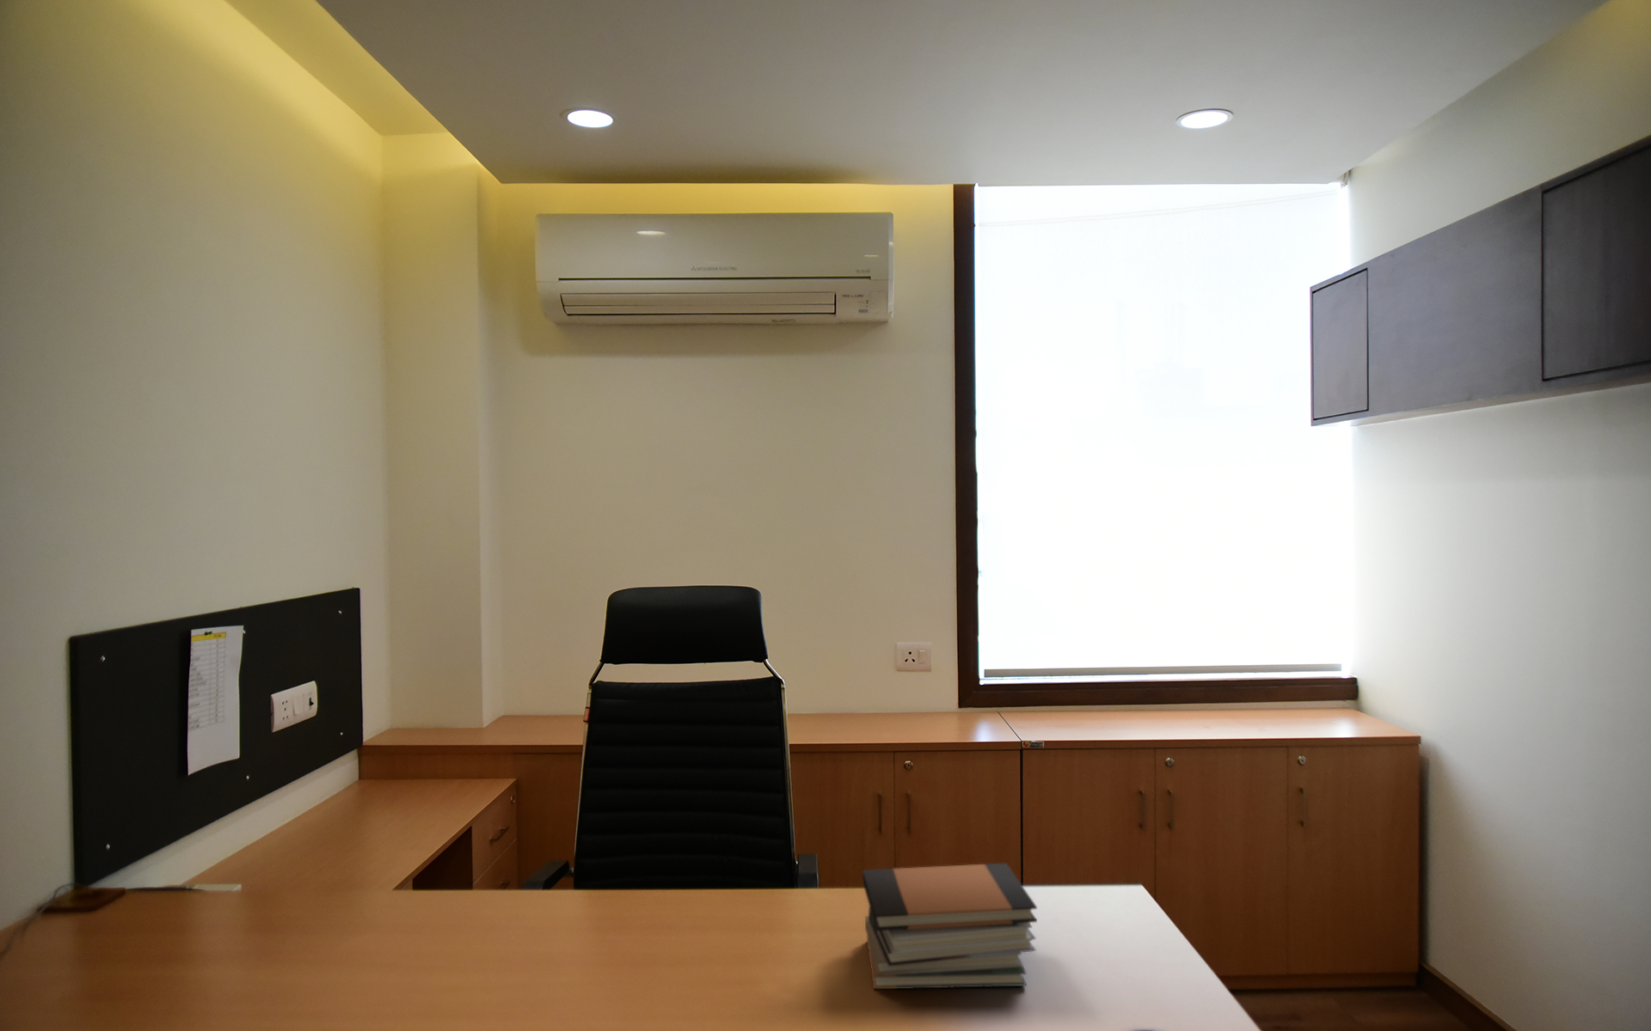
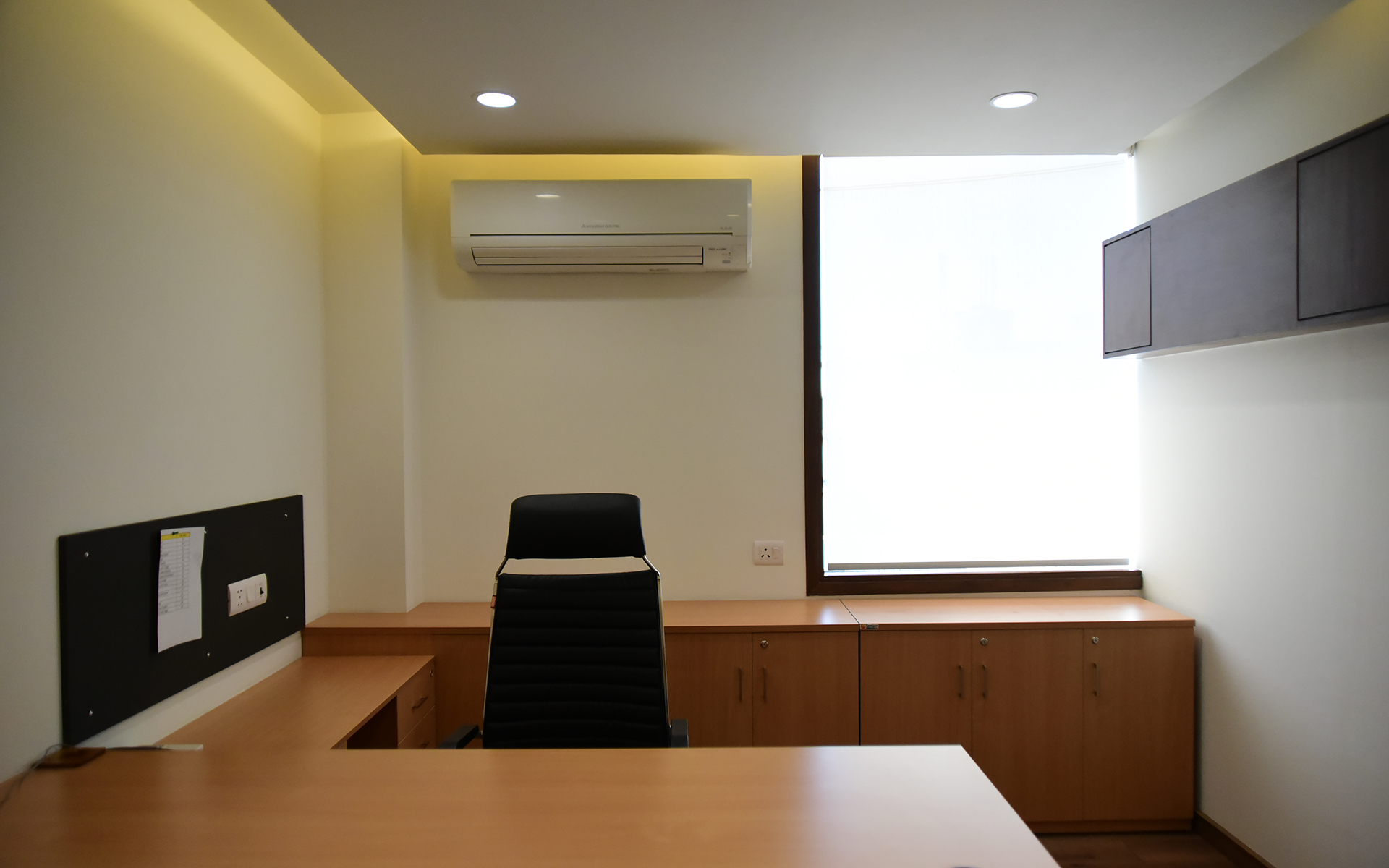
- book stack [862,862,1038,989]
